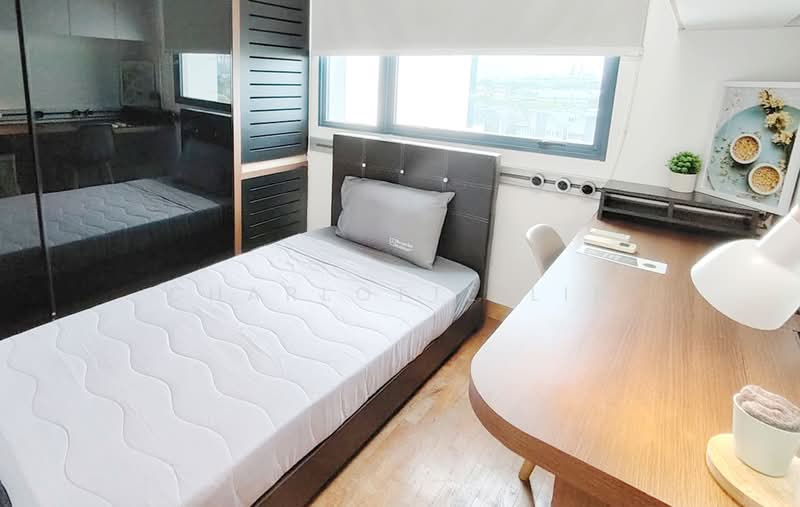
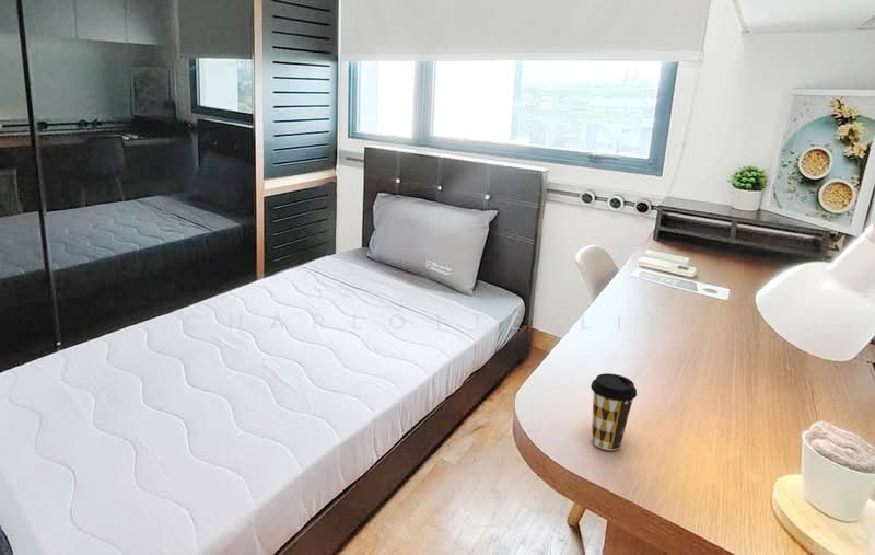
+ coffee cup [590,372,638,451]
